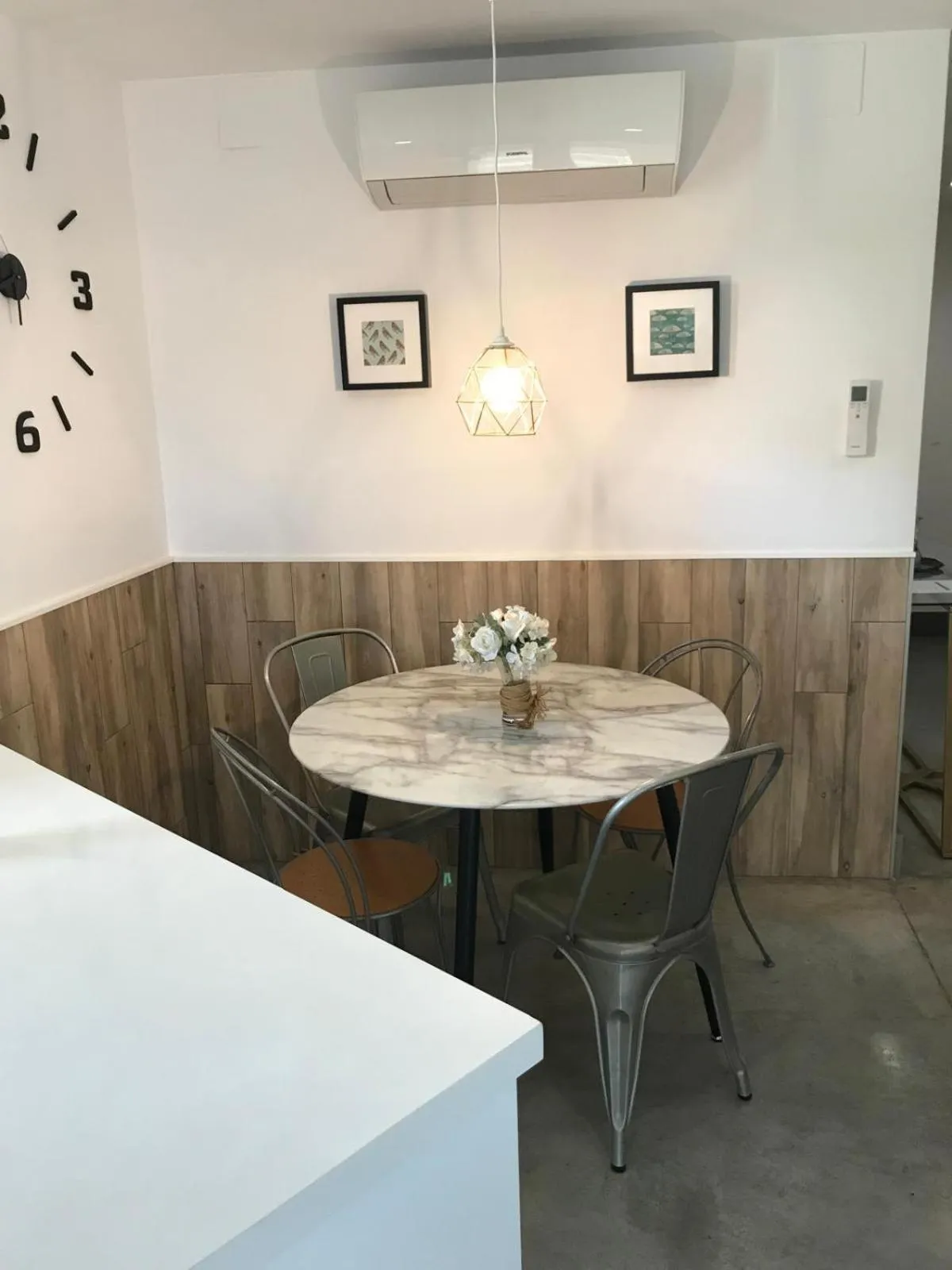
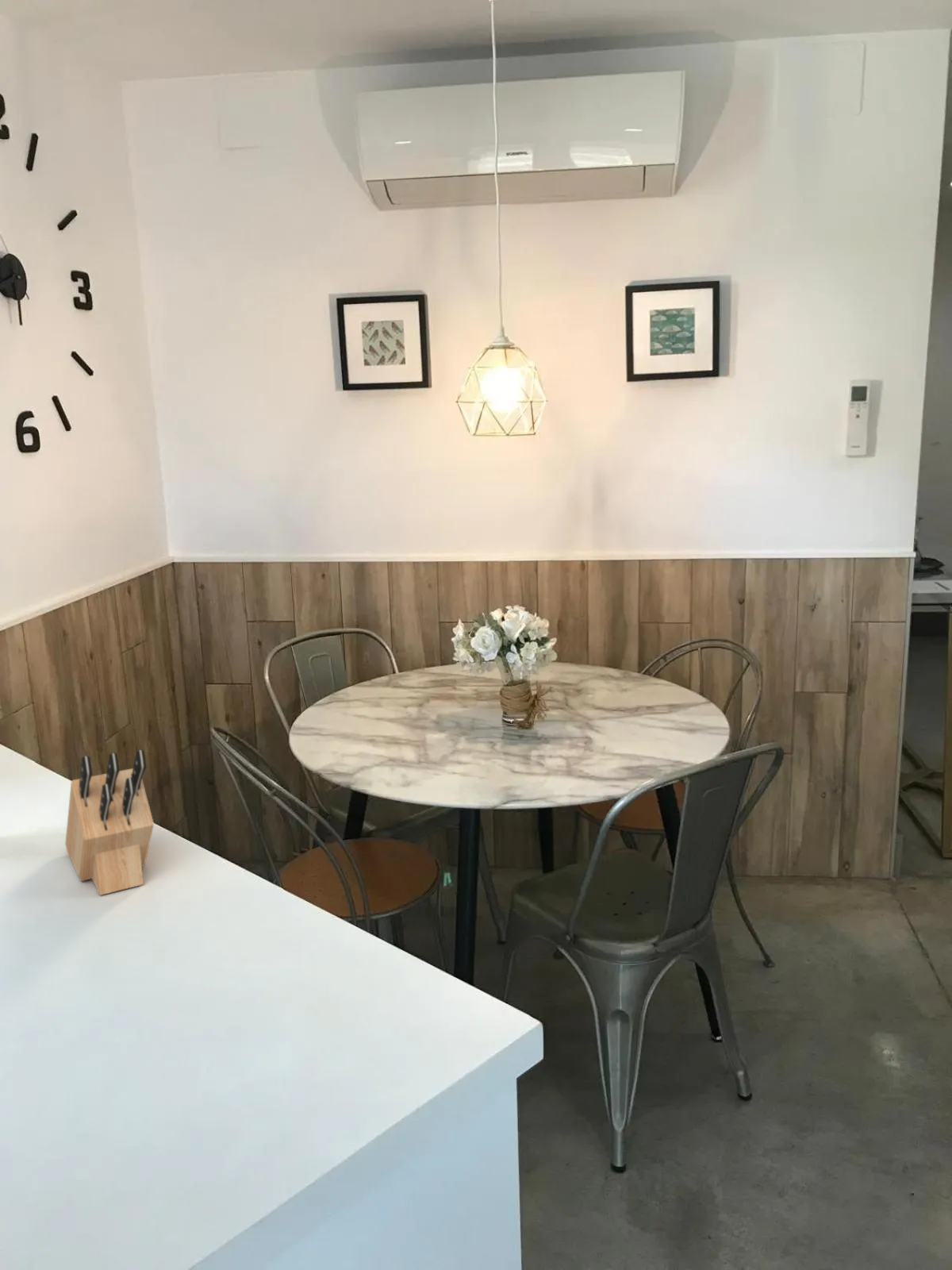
+ knife block [64,749,155,896]
